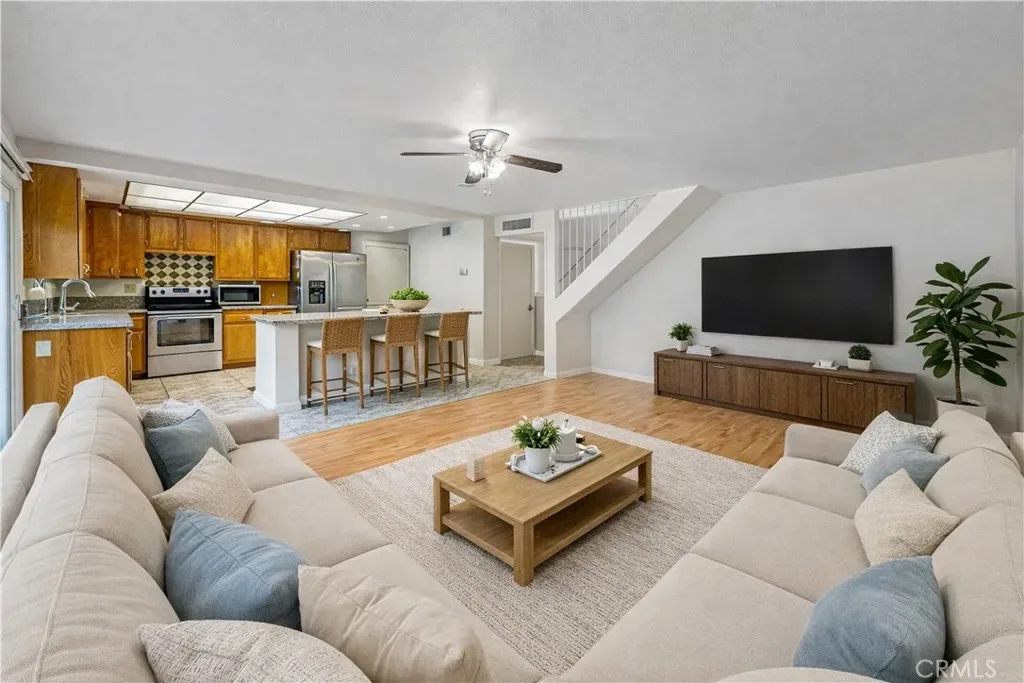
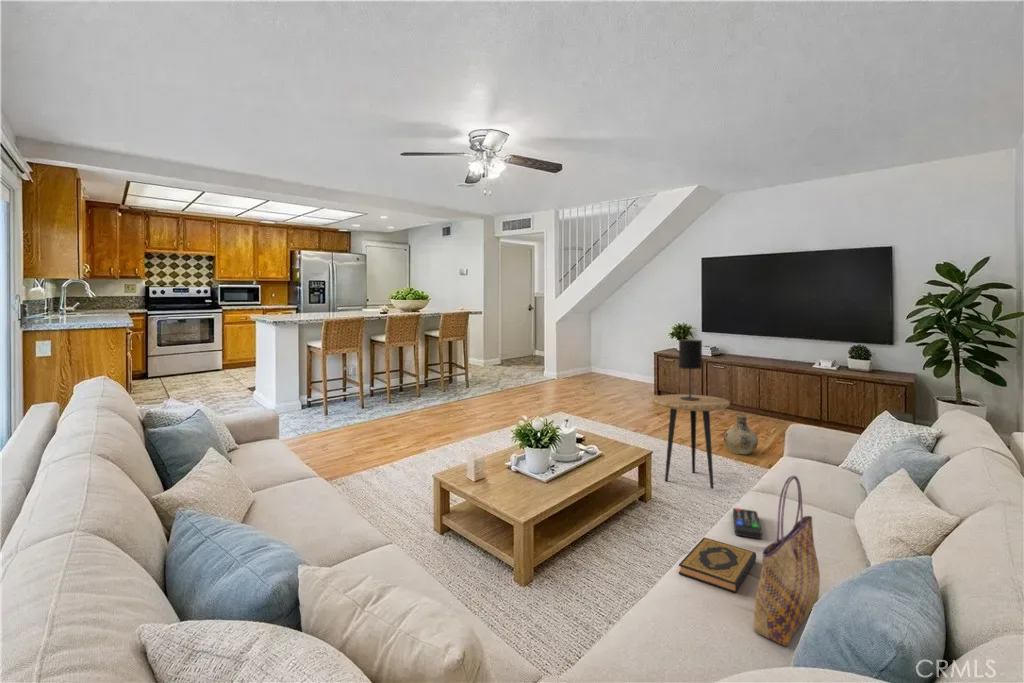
+ table lamp [678,339,703,401]
+ tote bag [753,475,821,647]
+ hardback book [678,537,757,594]
+ side table [653,393,731,490]
+ ceramic jug [723,413,759,455]
+ remote control [732,507,763,540]
